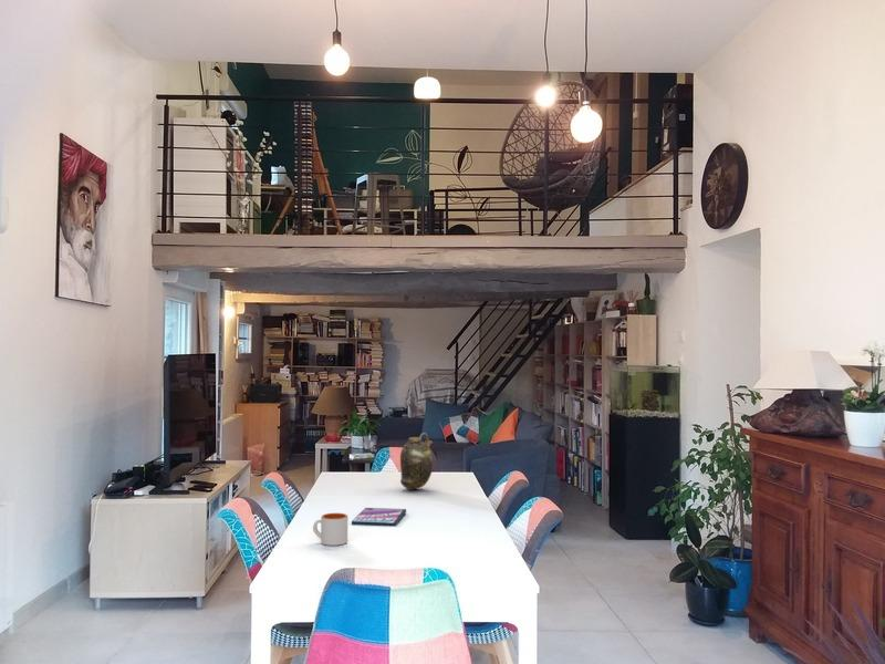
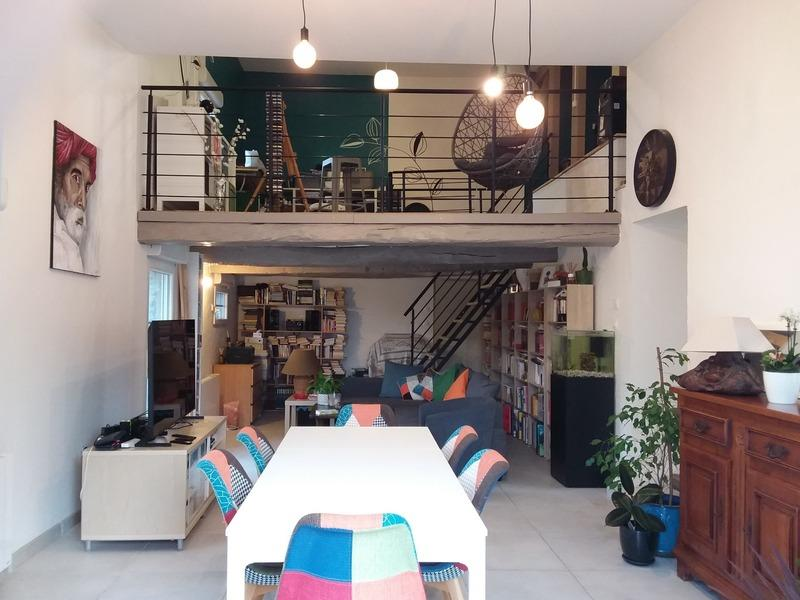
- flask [399,432,434,491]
- video game case [351,507,407,527]
- mug [312,512,348,547]
